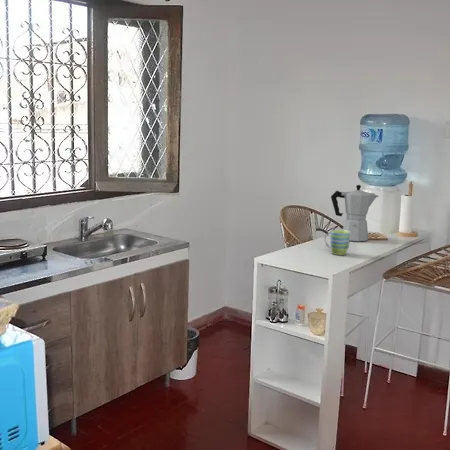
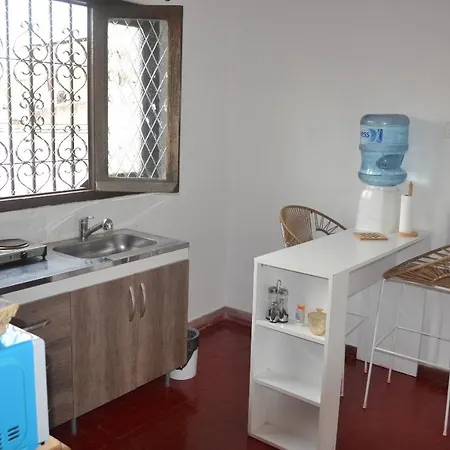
- moka pot [330,184,379,242]
- mug [323,229,351,256]
